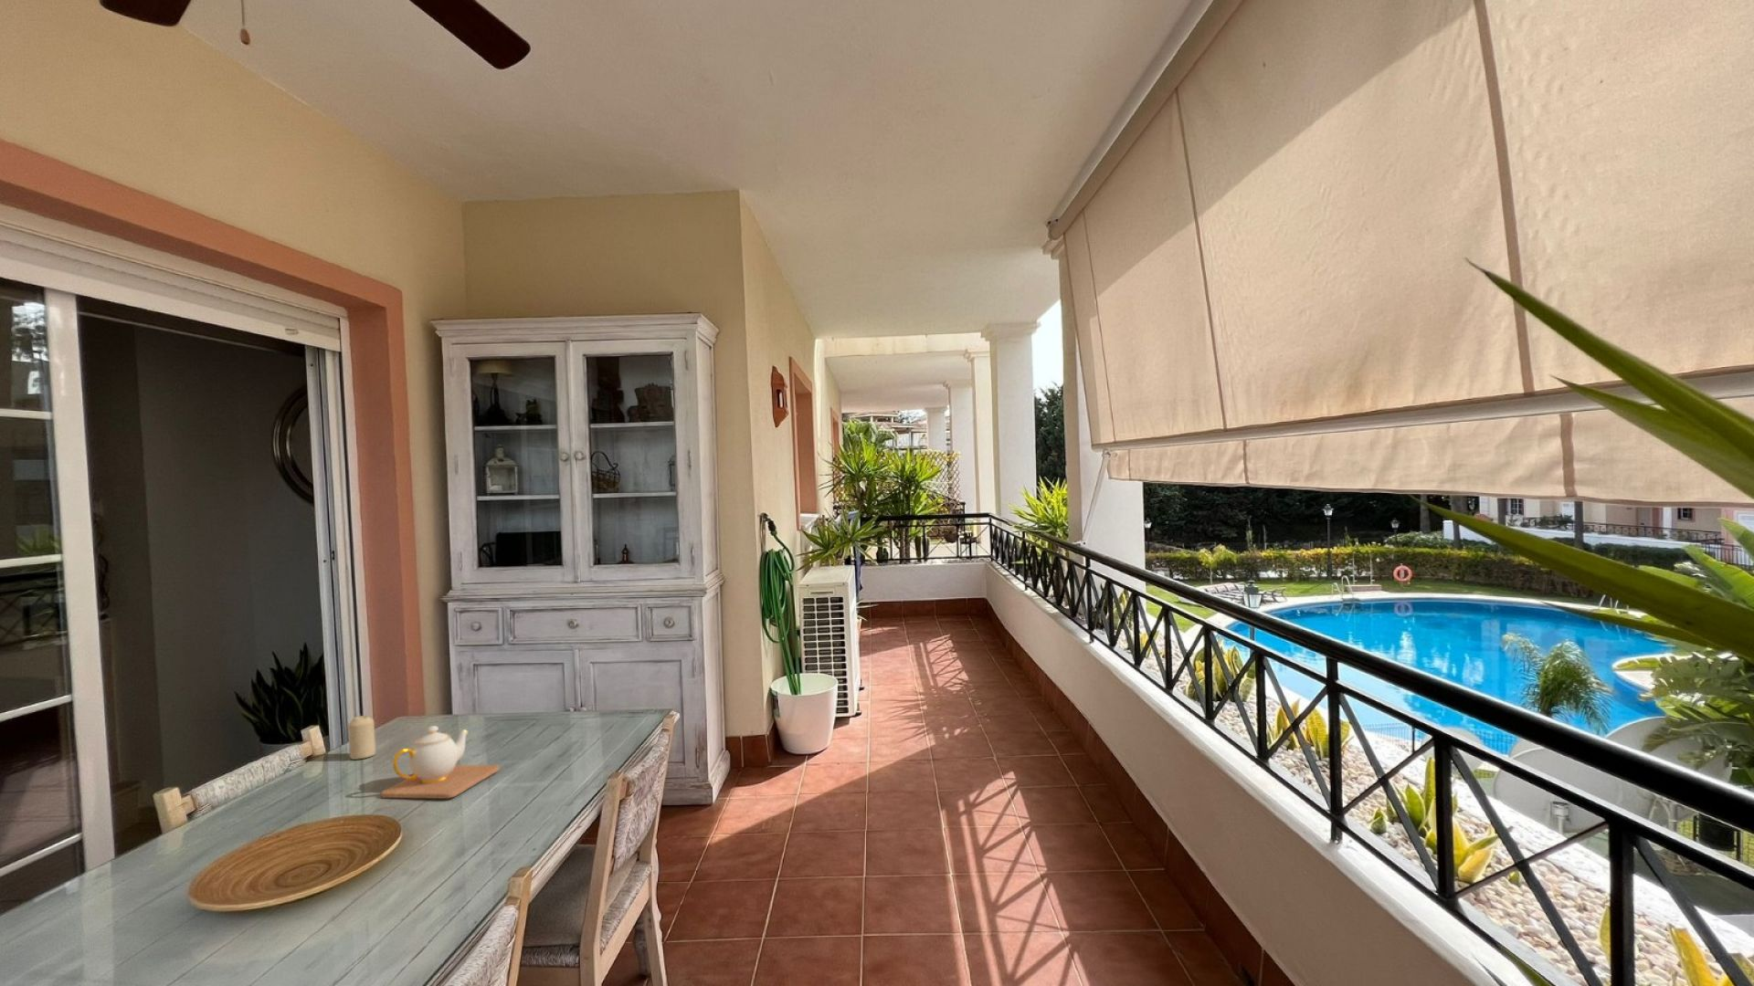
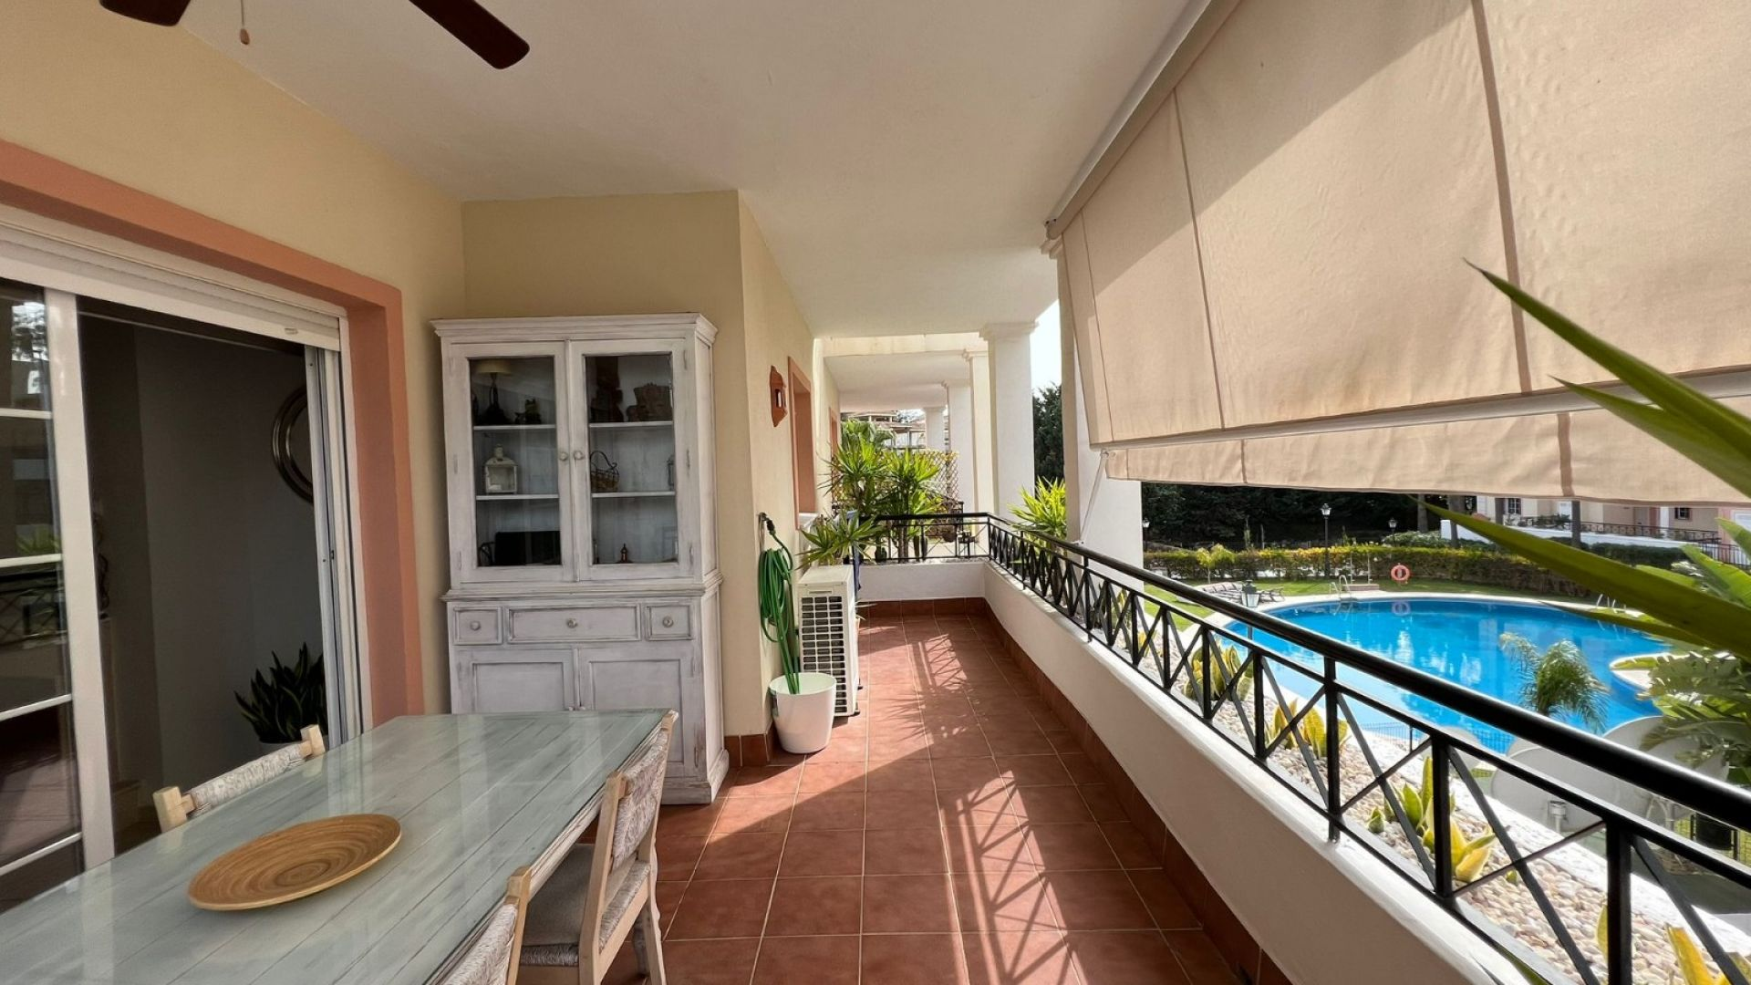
- teapot [379,725,500,799]
- candle [347,714,376,761]
